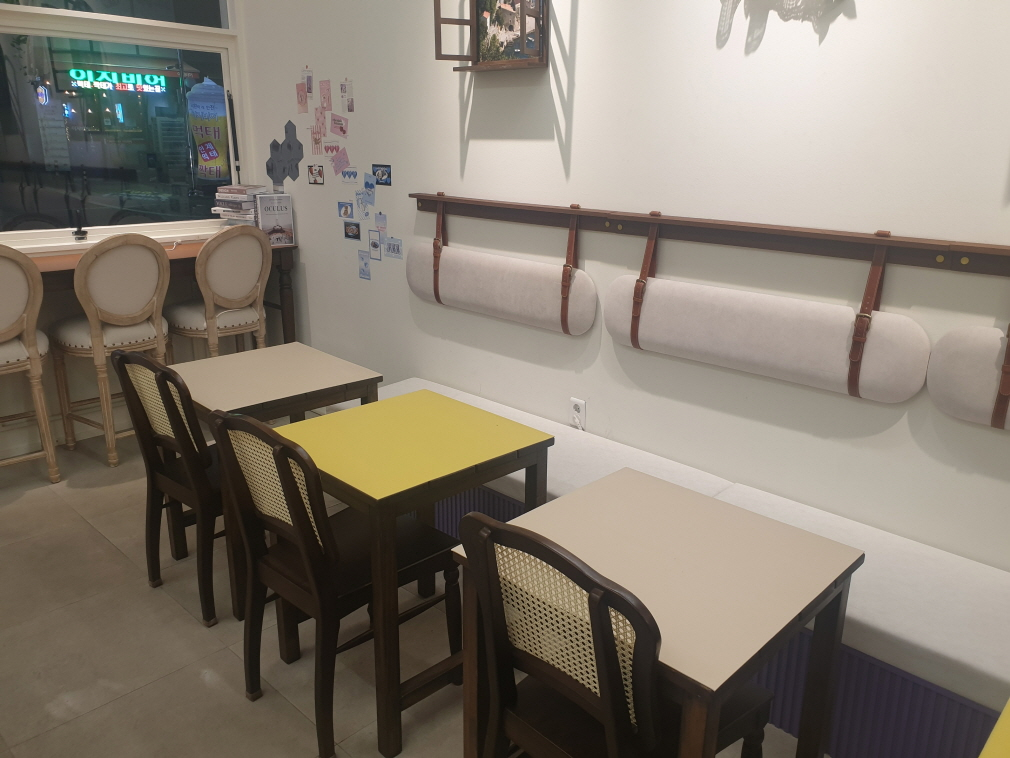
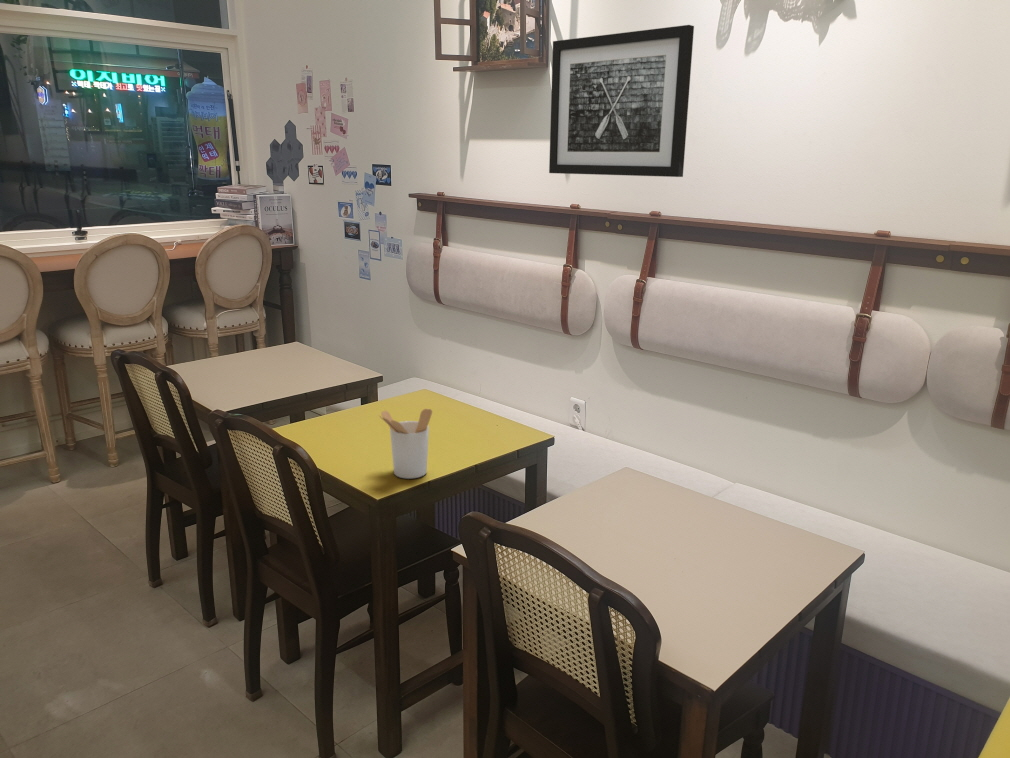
+ utensil holder [377,408,433,480]
+ wall art [548,24,695,178]
